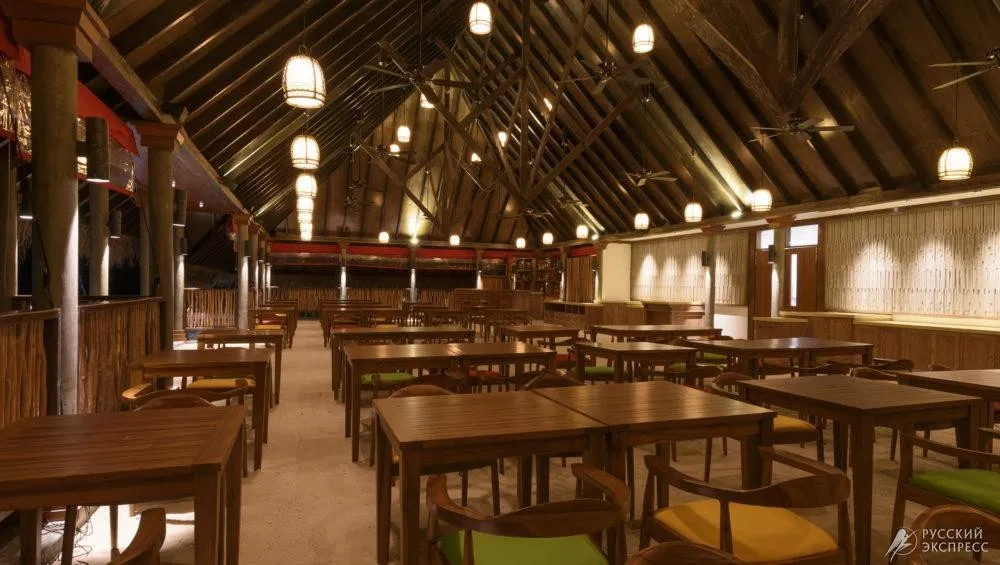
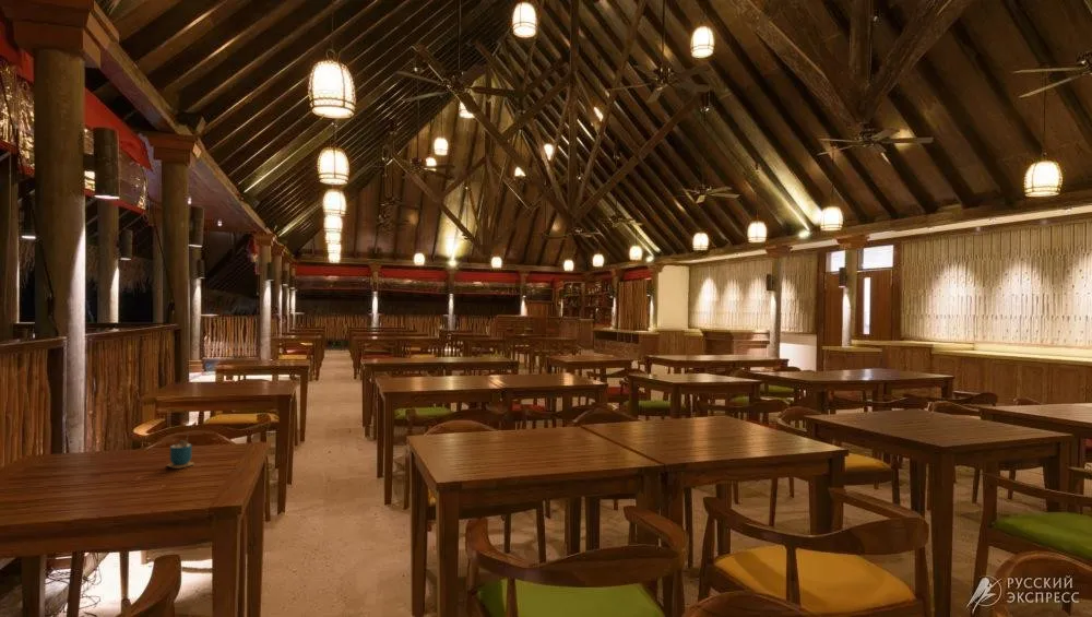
+ cup [166,431,195,470]
